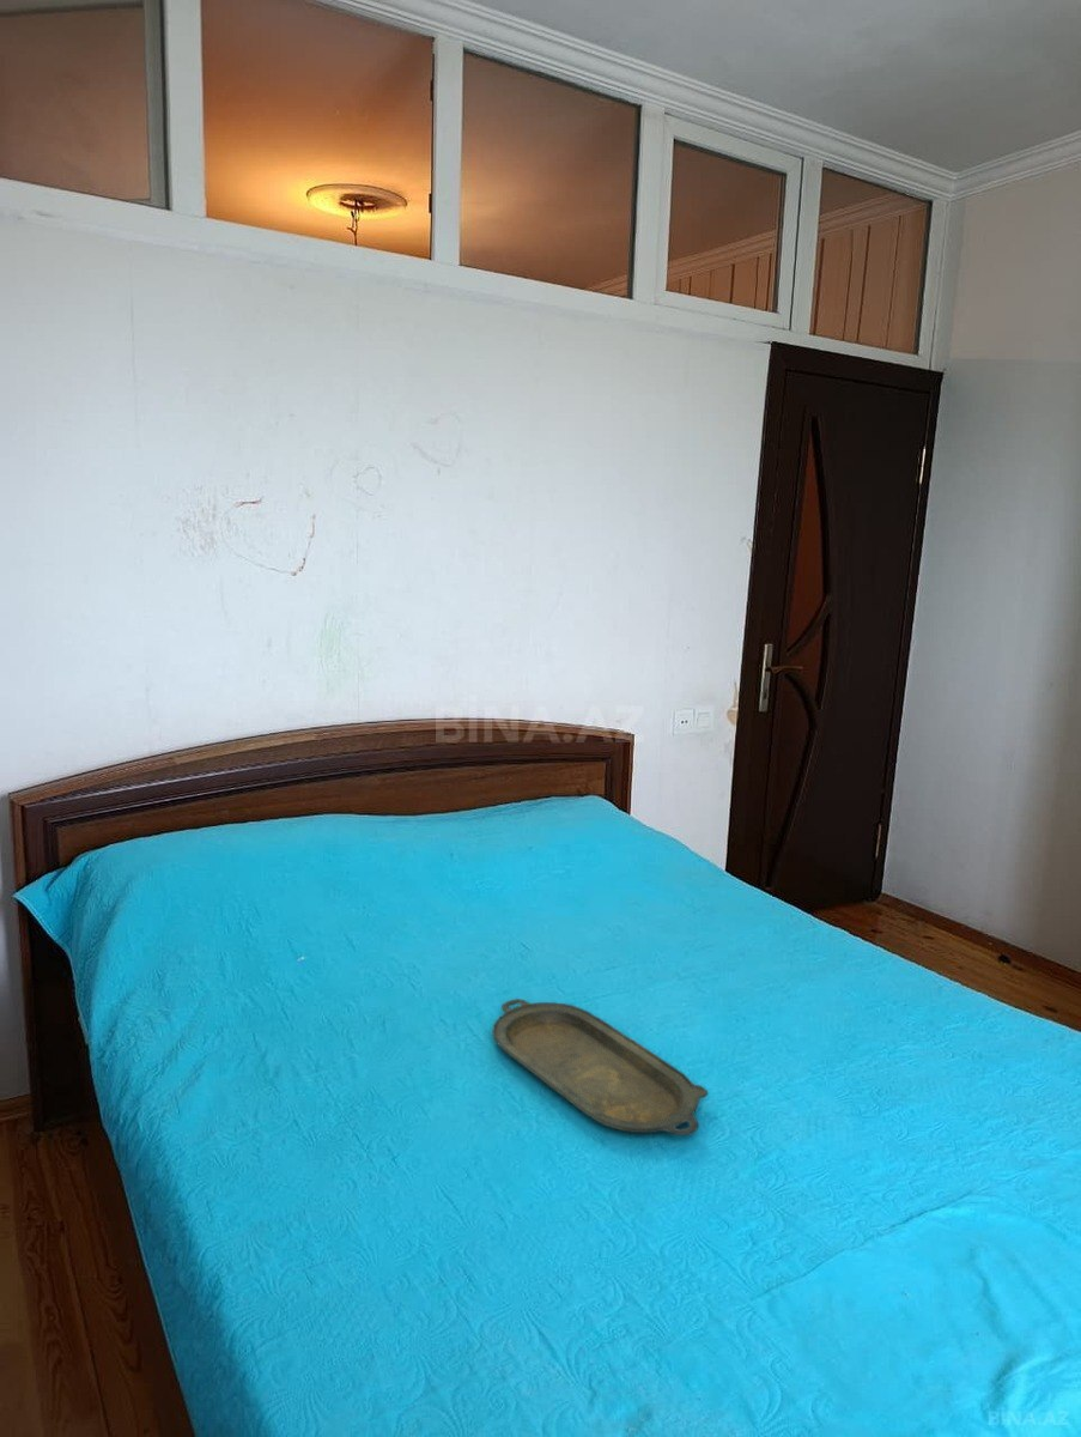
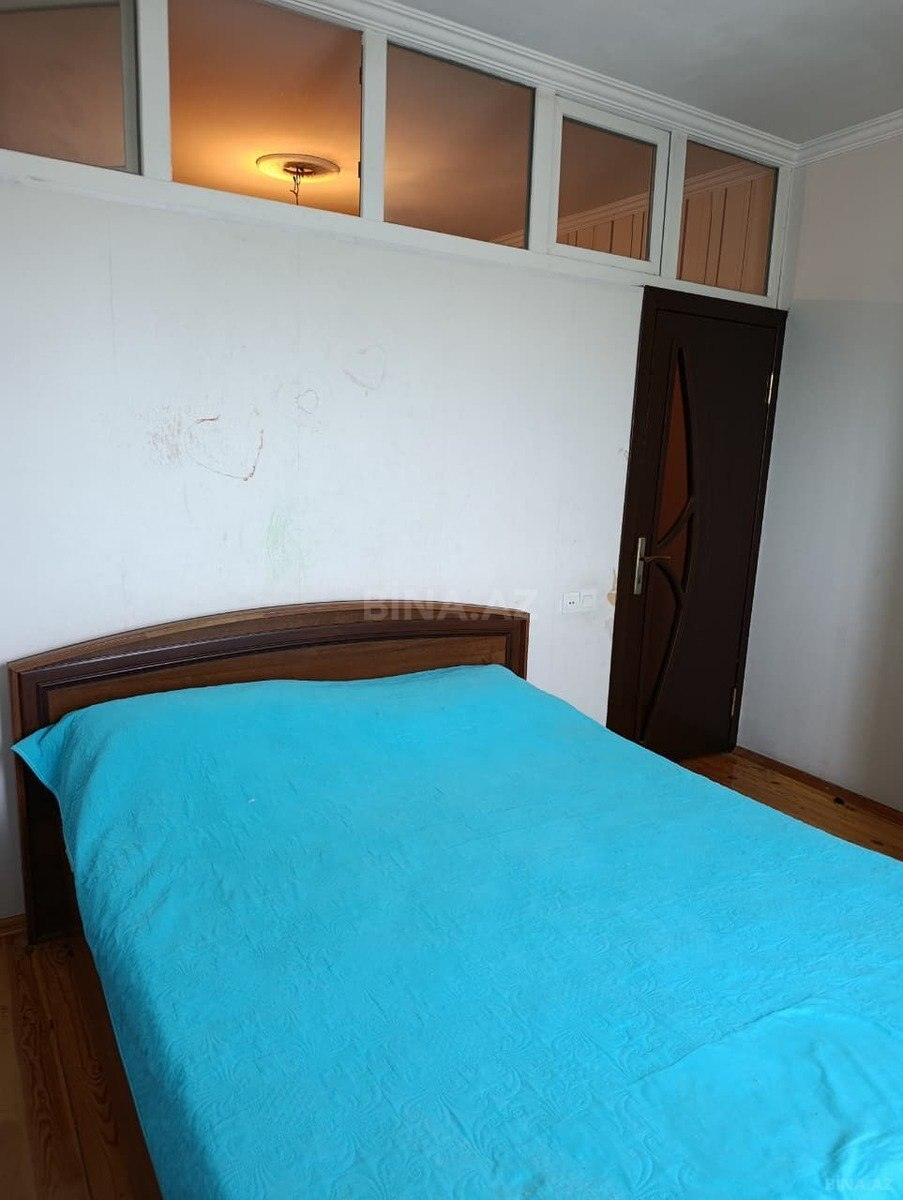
- serving tray [491,998,709,1136]
